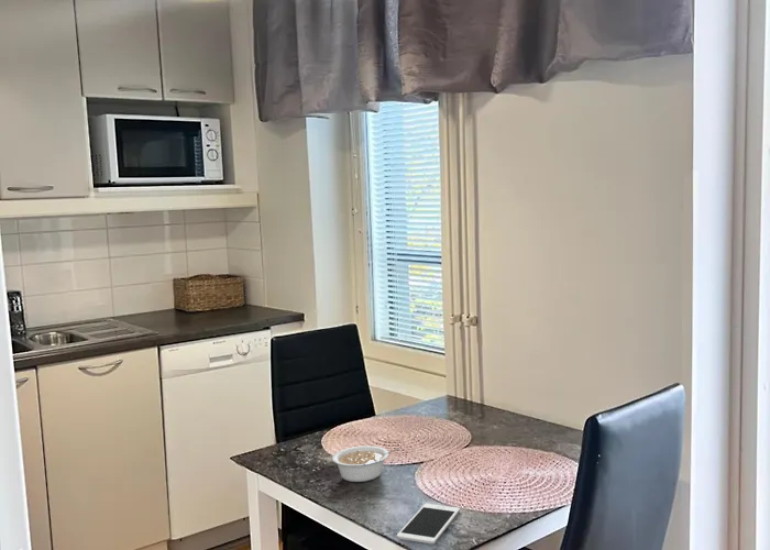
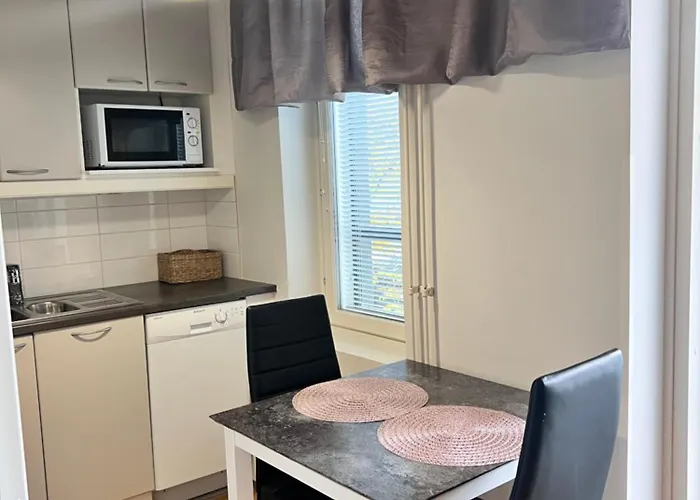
- cell phone [396,503,461,544]
- legume [331,444,402,483]
